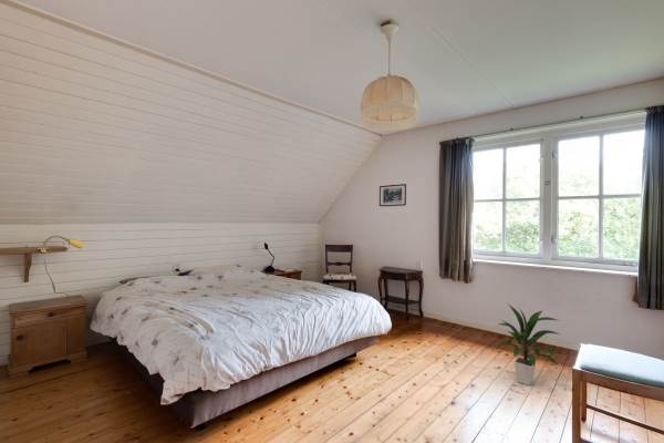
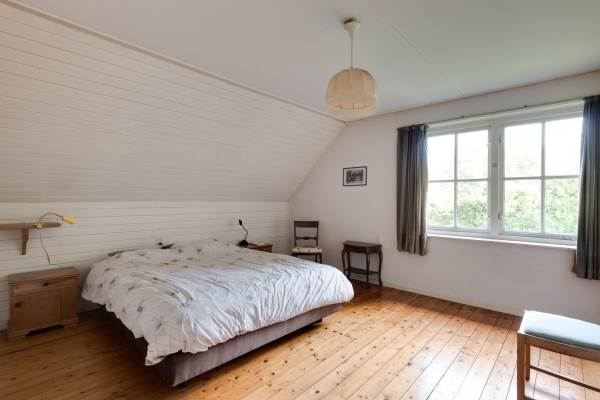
- indoor plant [495,302,562,387]
